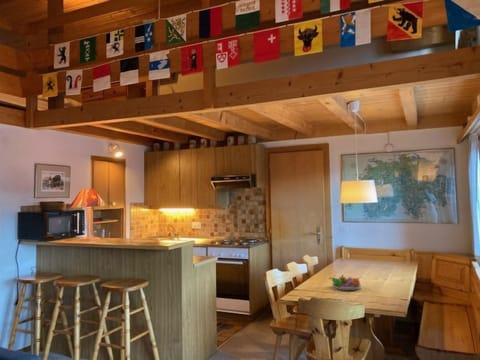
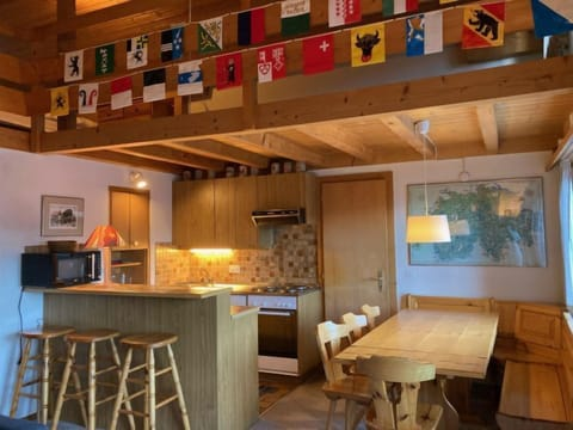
- fruit bowl [328,273,362,291]
